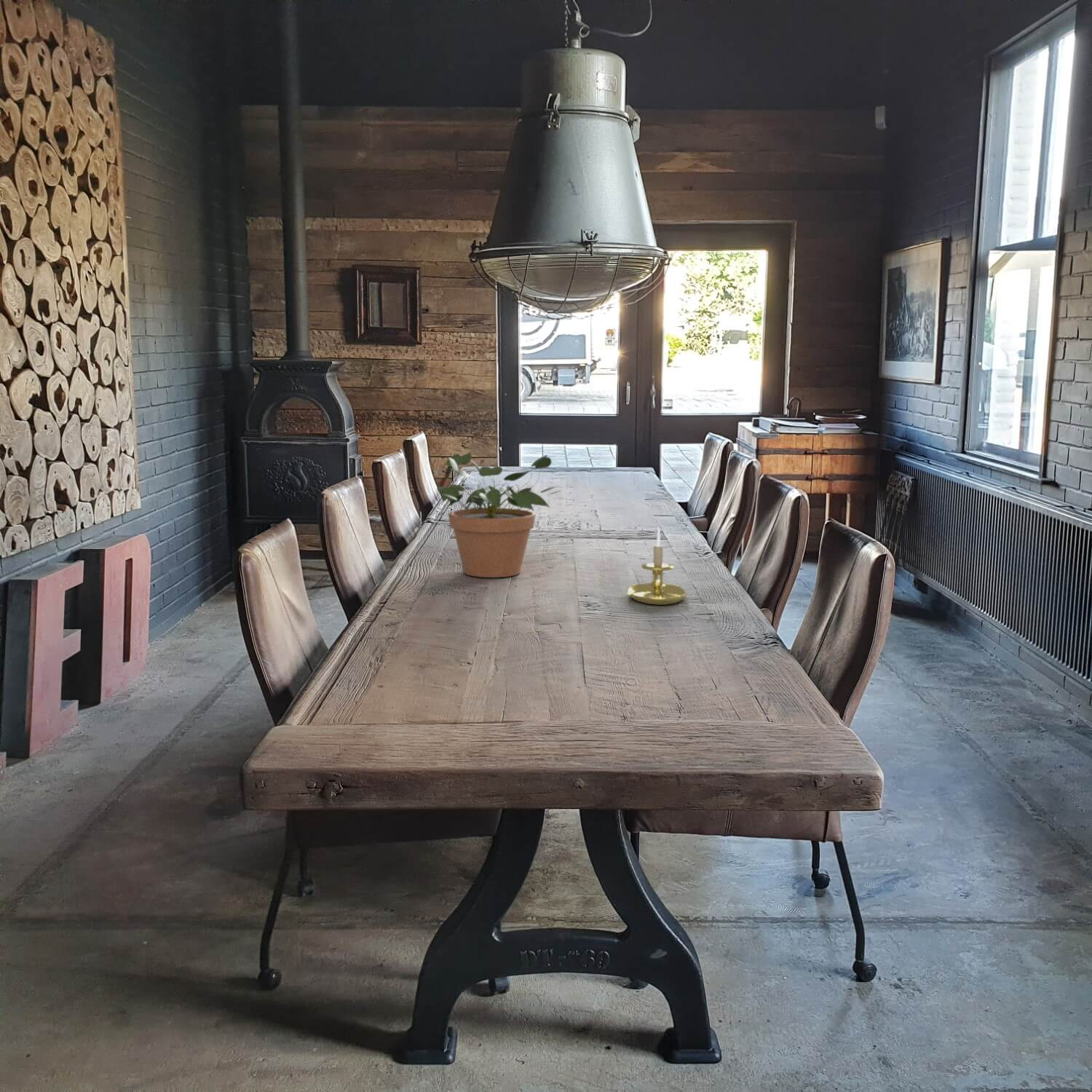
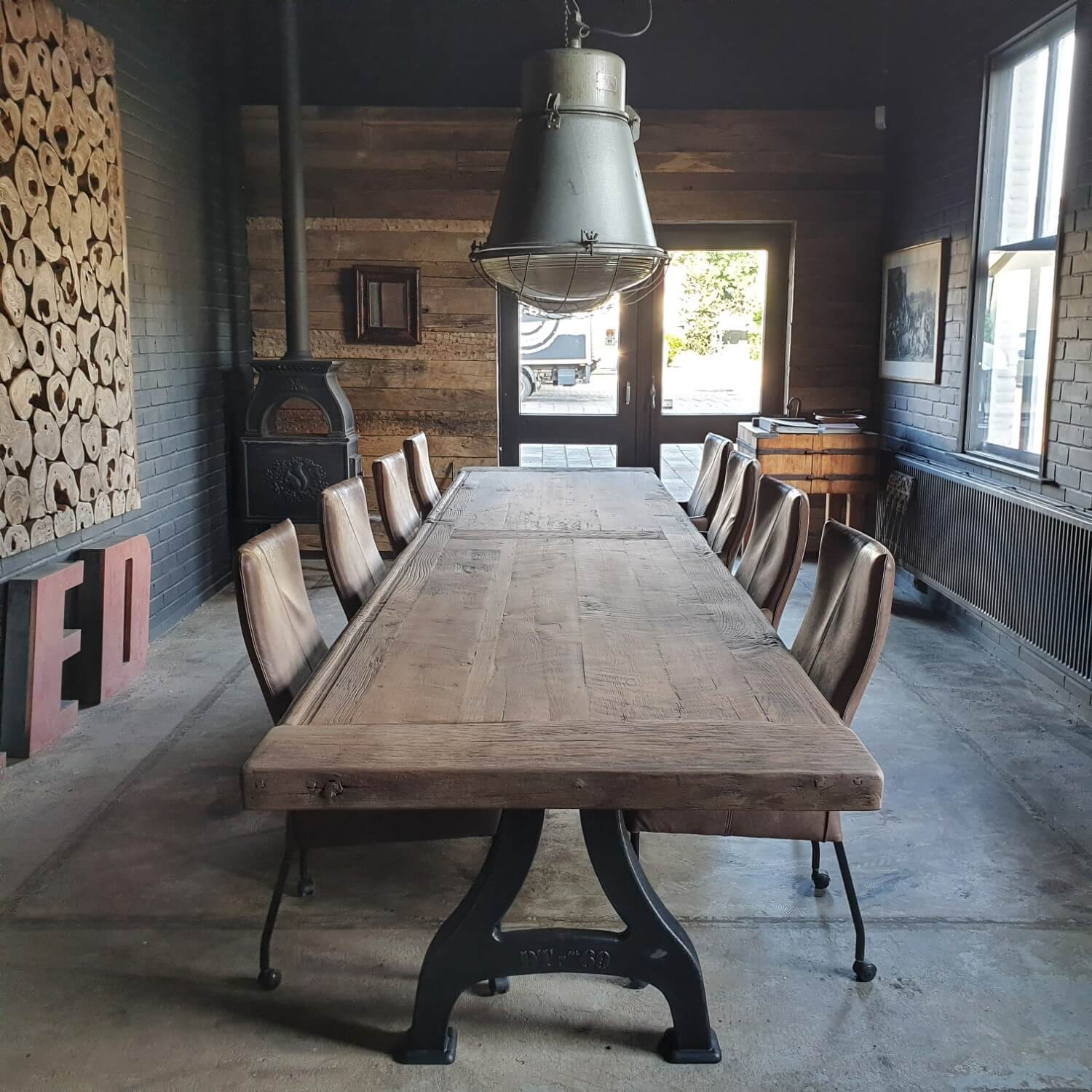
- potted plant [436,451,568,578]
- candle holder [627,526,688,606]
